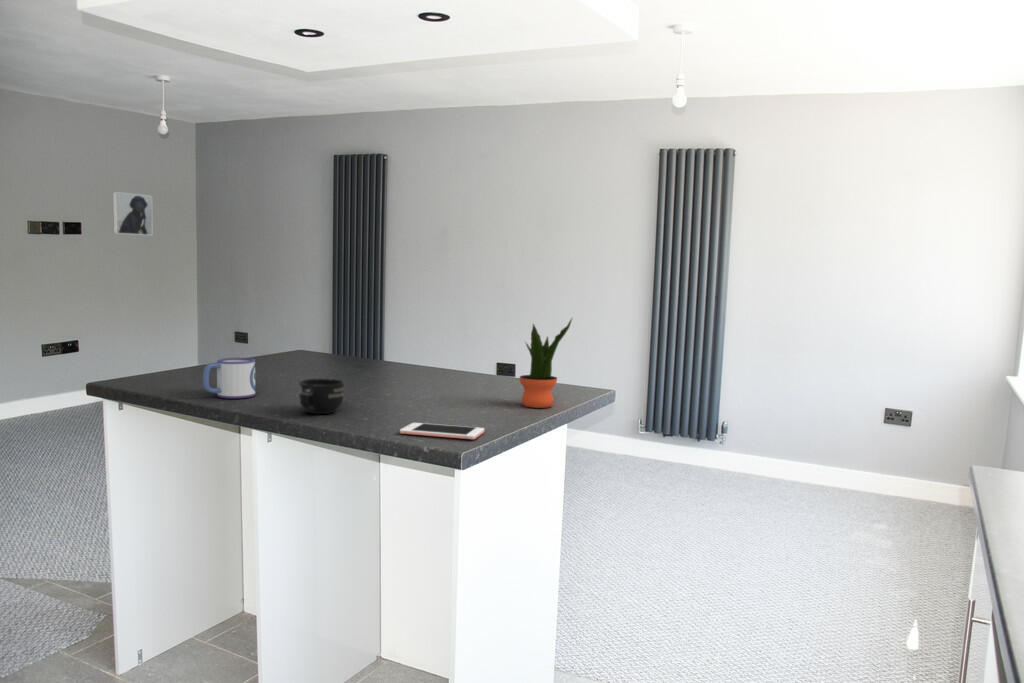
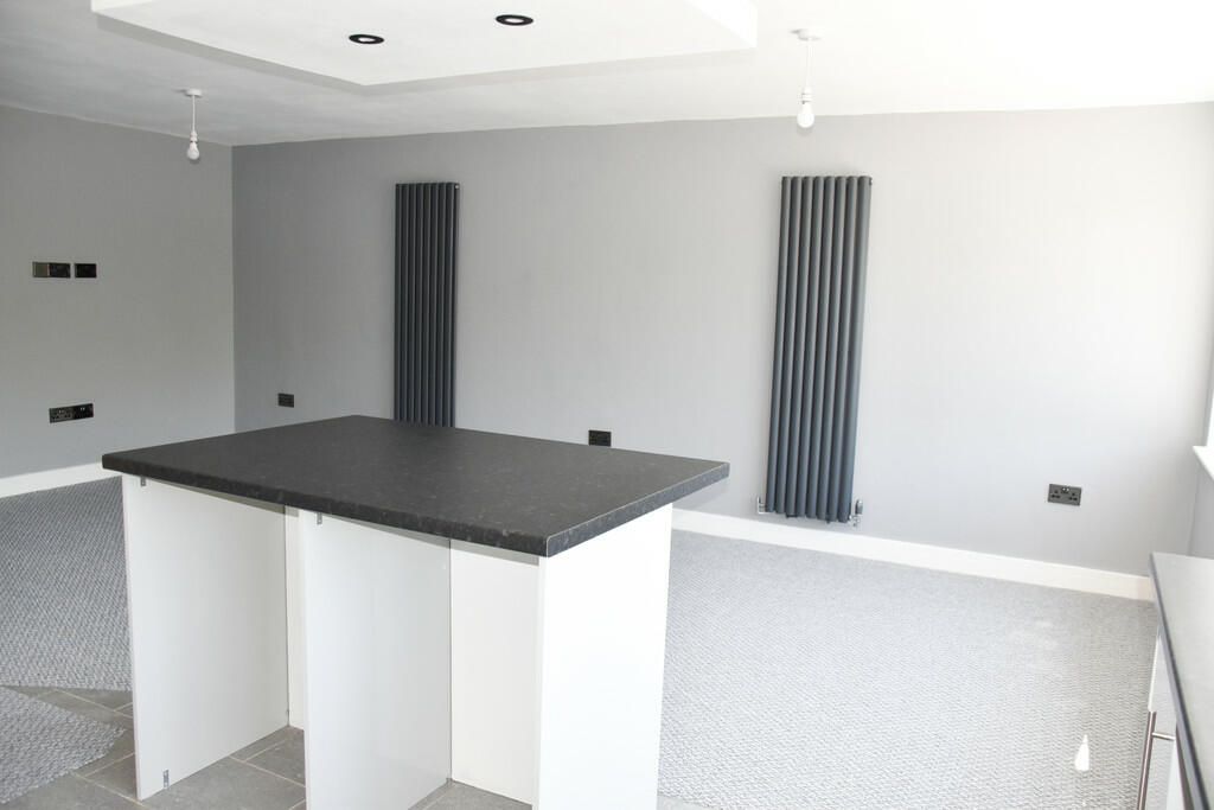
- potted plant [519,316,574,409]
- mug [202,357,256,399]
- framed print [112,191,154,236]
- cell phone [399,422,485,440]
- mug [298,378,345,415]
